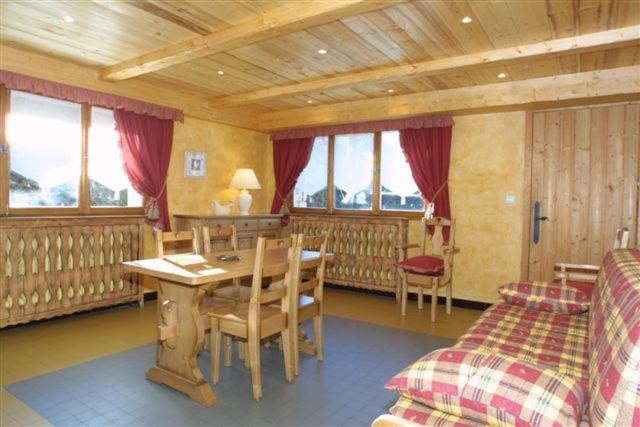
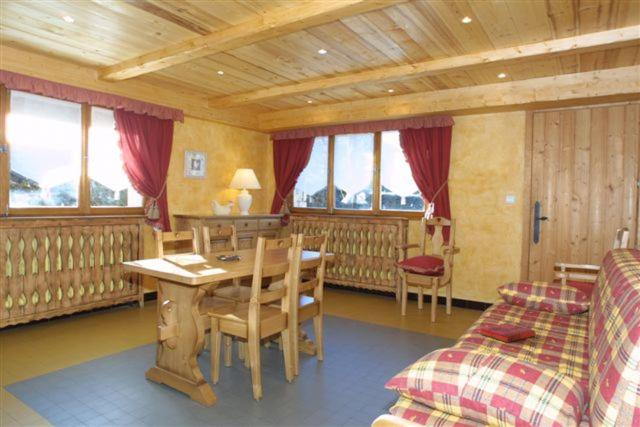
+ hardback book [479,322,537,343]
